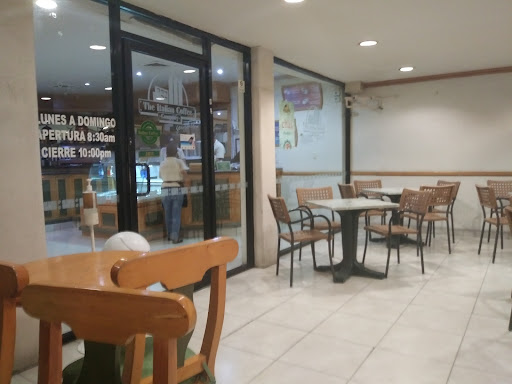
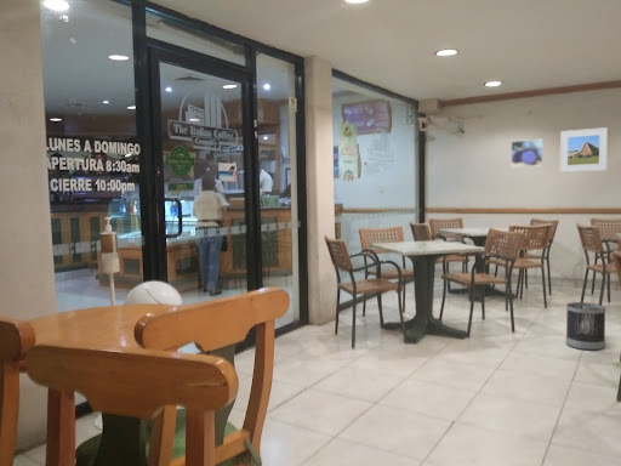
+ wastebasket [565,301,608,352]
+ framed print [509,138,545,167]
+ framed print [559,126,609,174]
